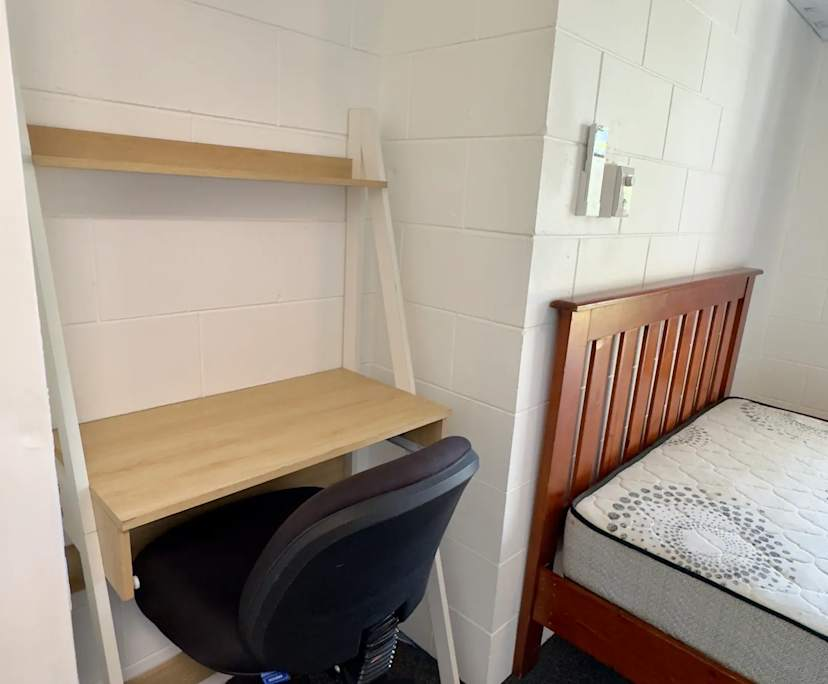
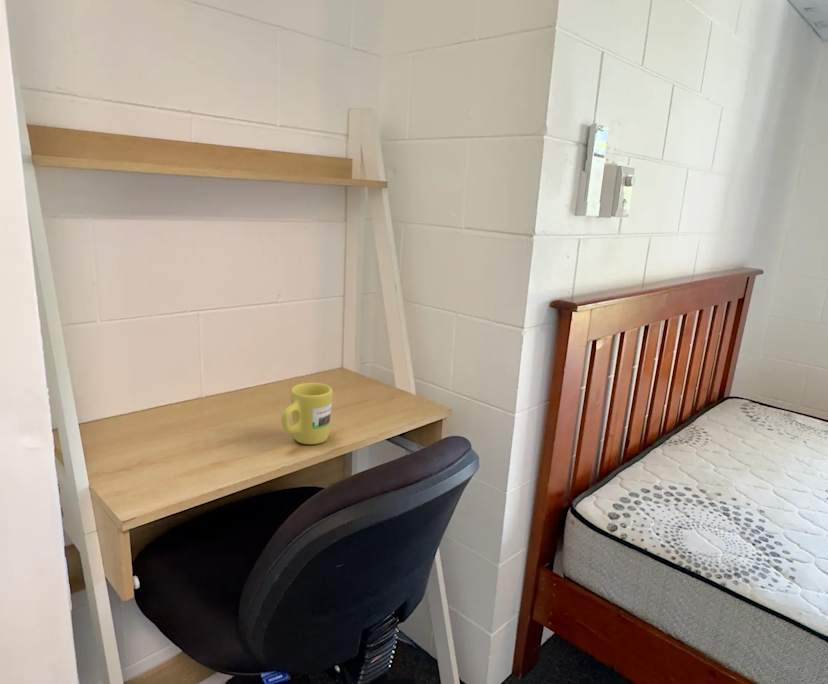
+ mug [280,382,334,445]
